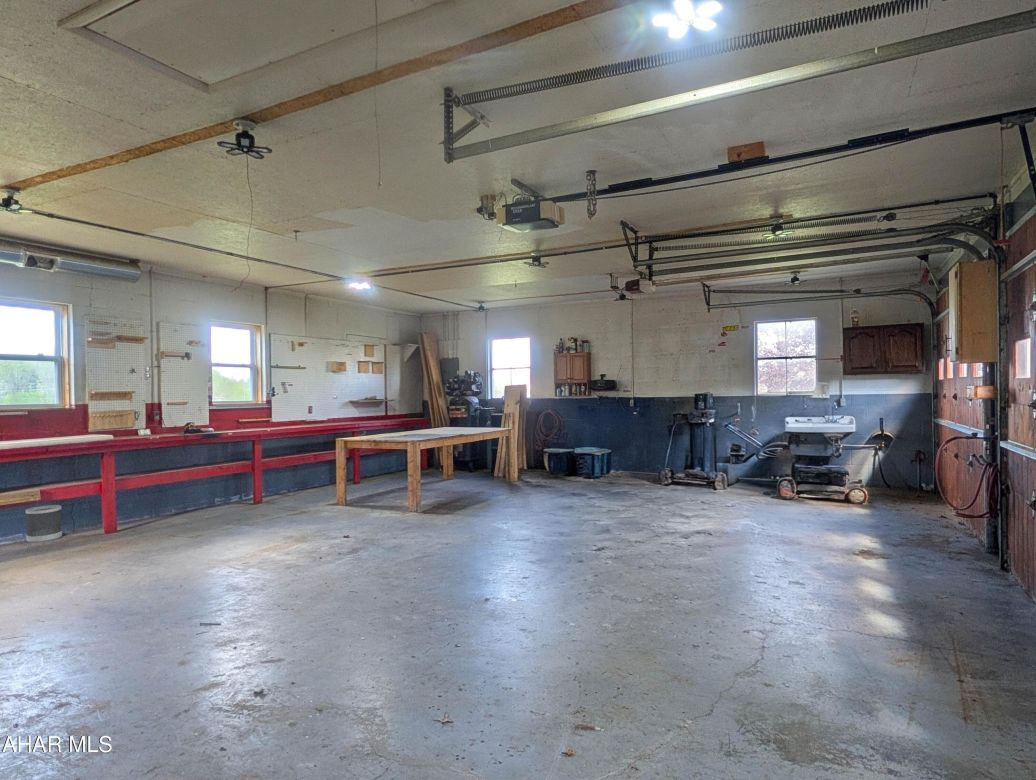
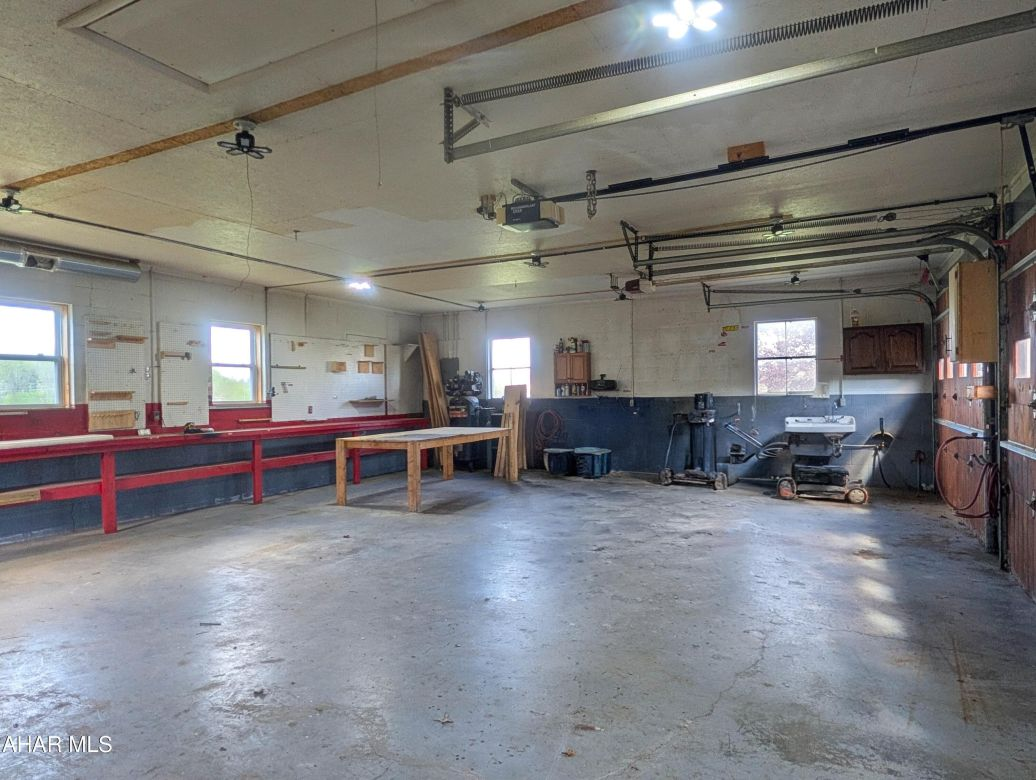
- wastebasket [25,504,63,544]
